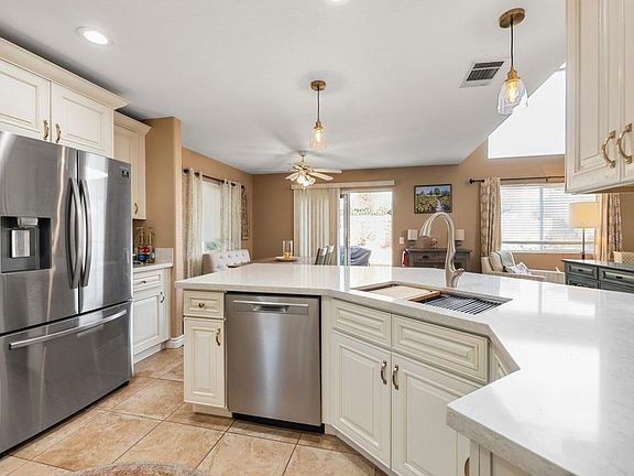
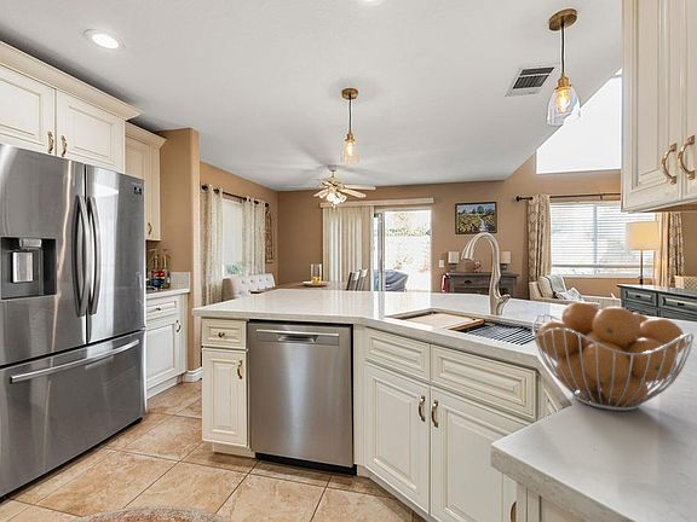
+ fruit basket [531,300,696,412]
